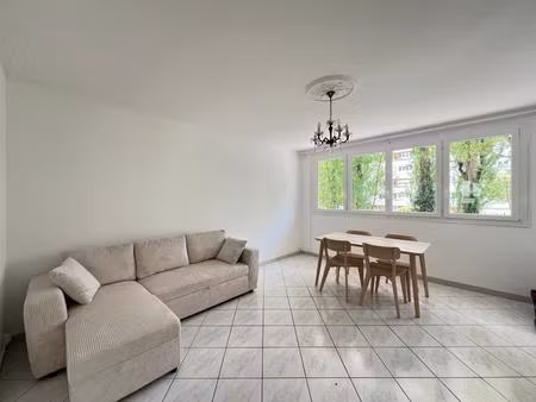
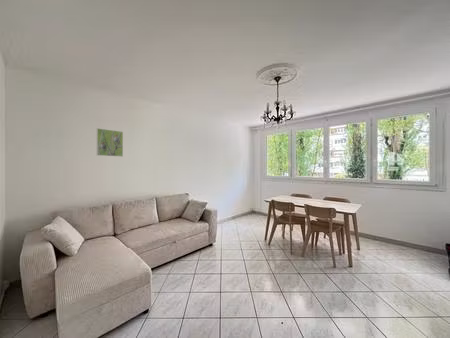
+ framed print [96,127,124,158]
